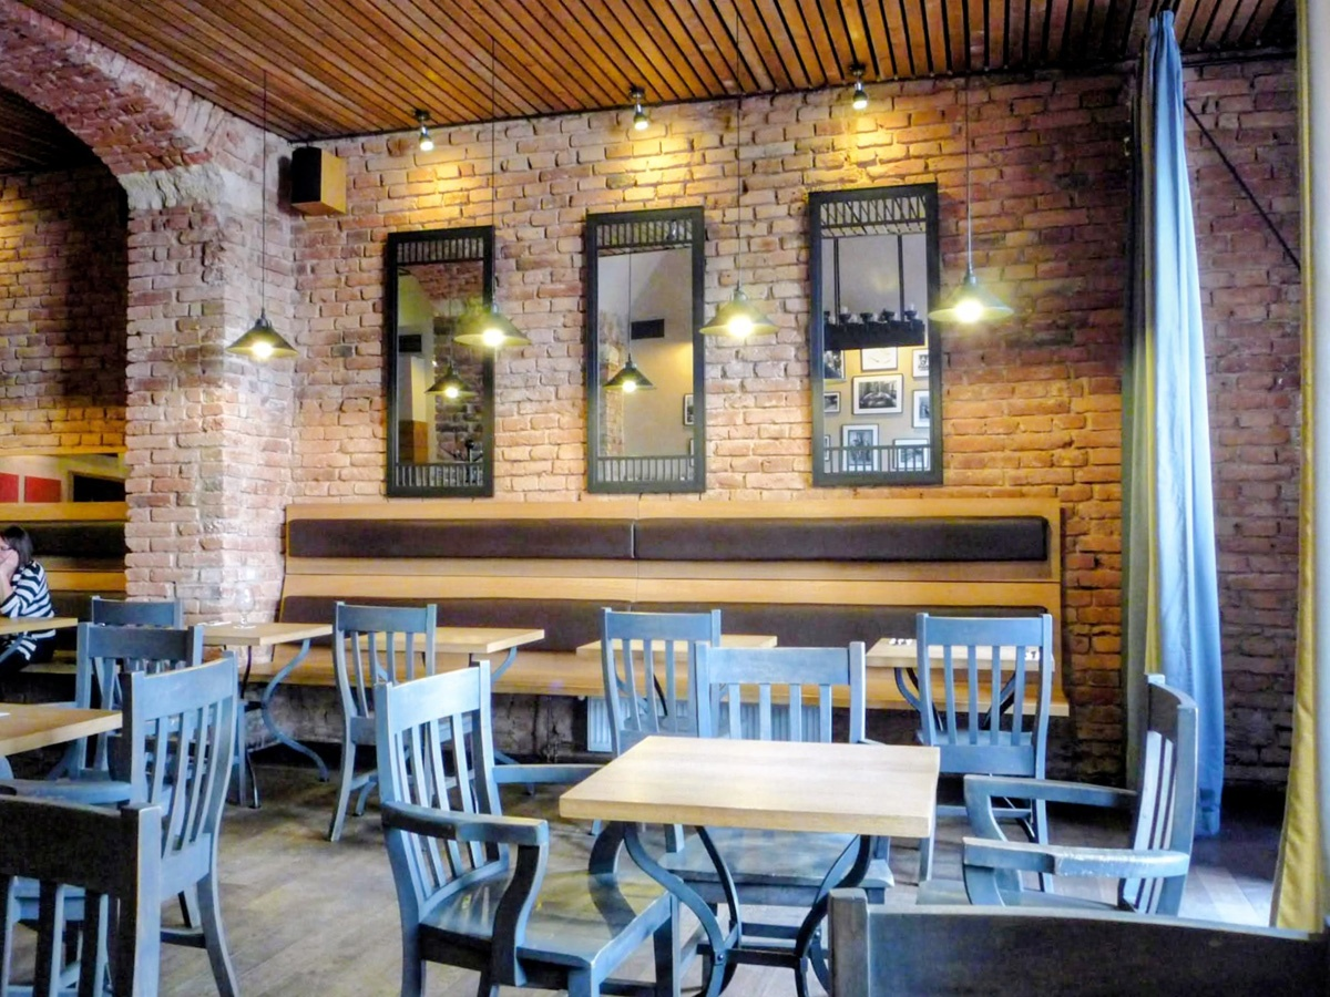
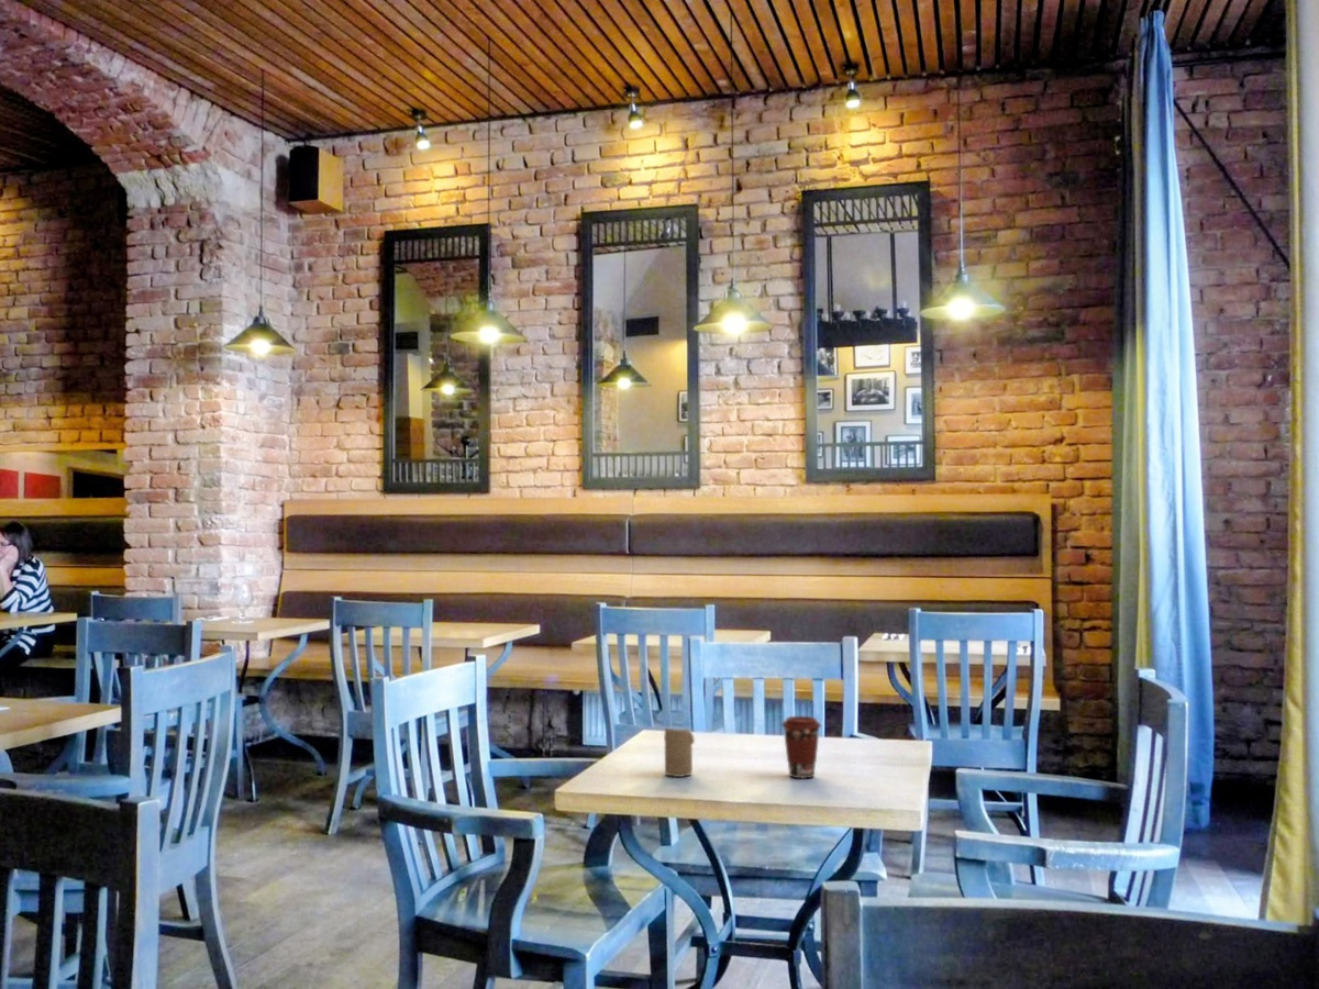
+ candle [663,726,696,778]
+ coffee cup [780,715,822,779]
